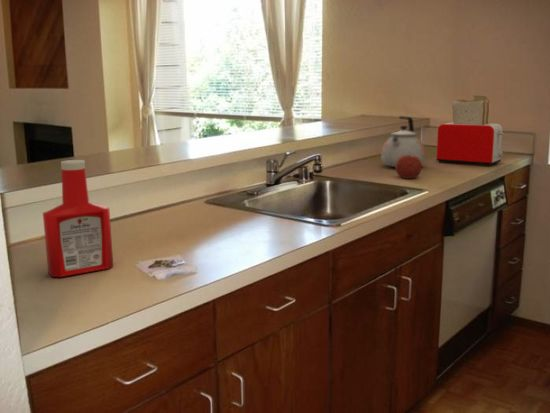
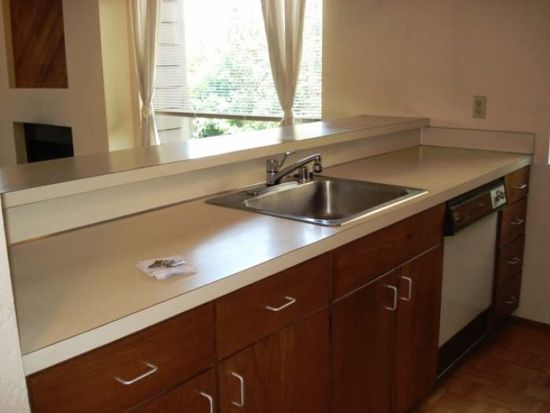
- soap bottle [42,159,114,278]
- toaster [435,99,505,167]
- kettle [380,115,426,168]
- fruit [394,153,423,179]
